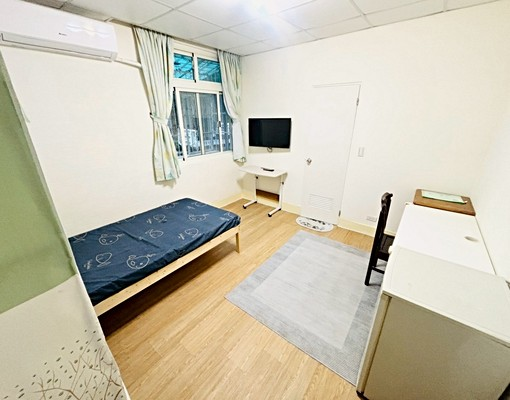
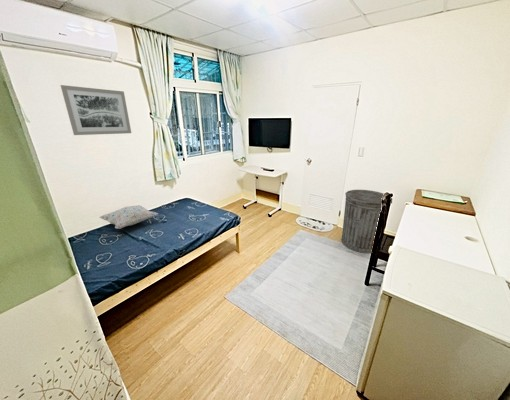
+ wall art [60,84,132,136]
+ decorative pillow [98,204,159,230]
+ trash can [340,189,393,254]
